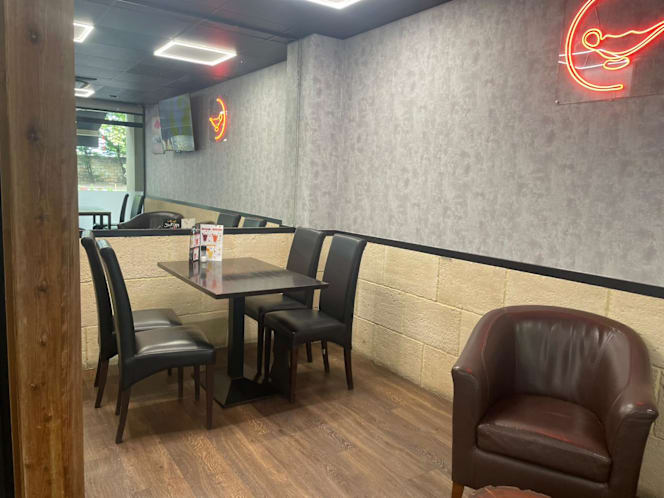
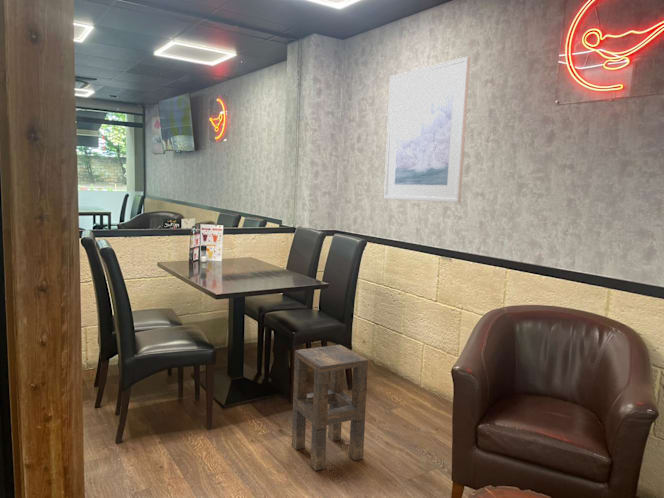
+ side table [291,344,369,472]
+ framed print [383,56,471,204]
